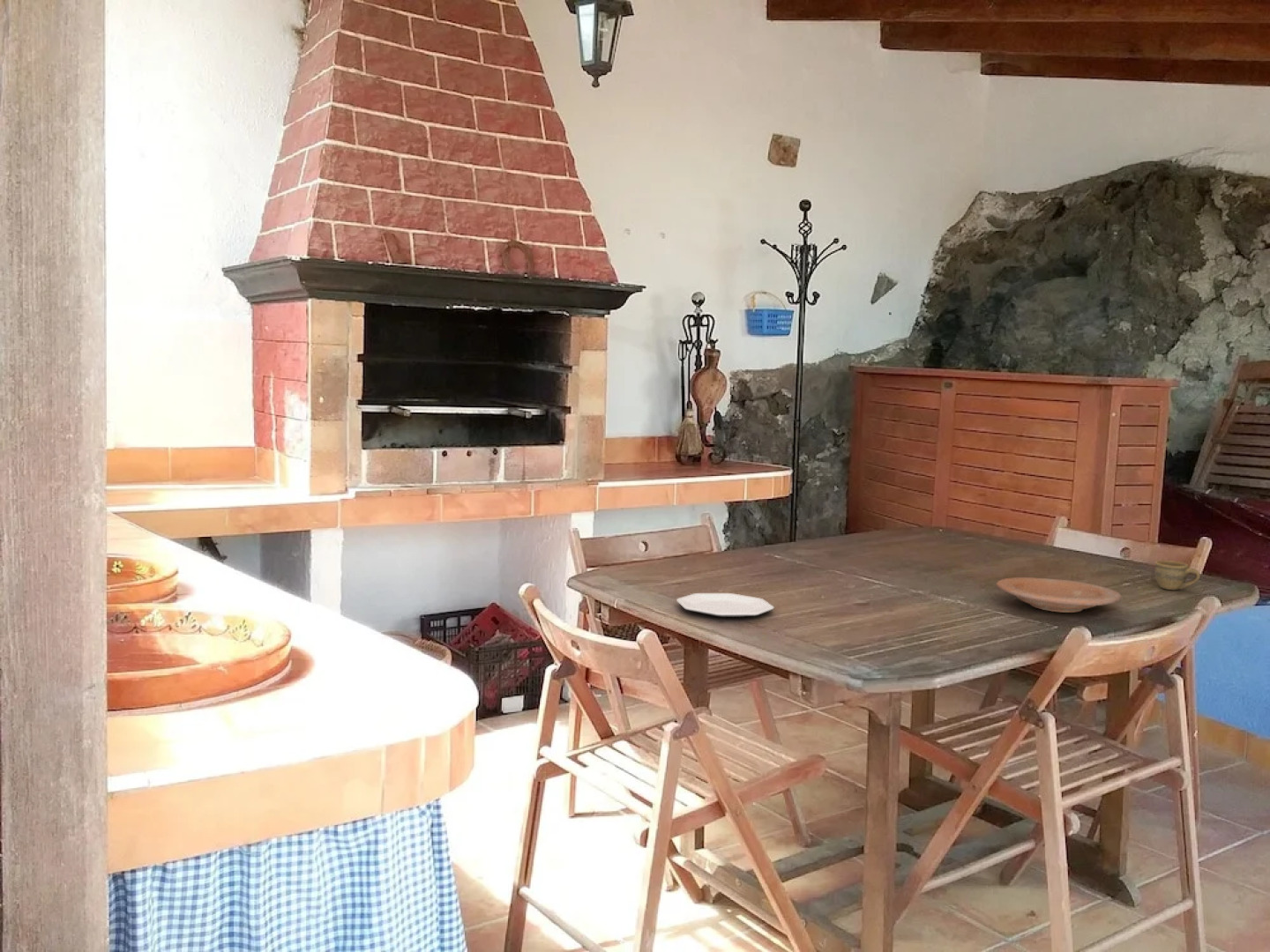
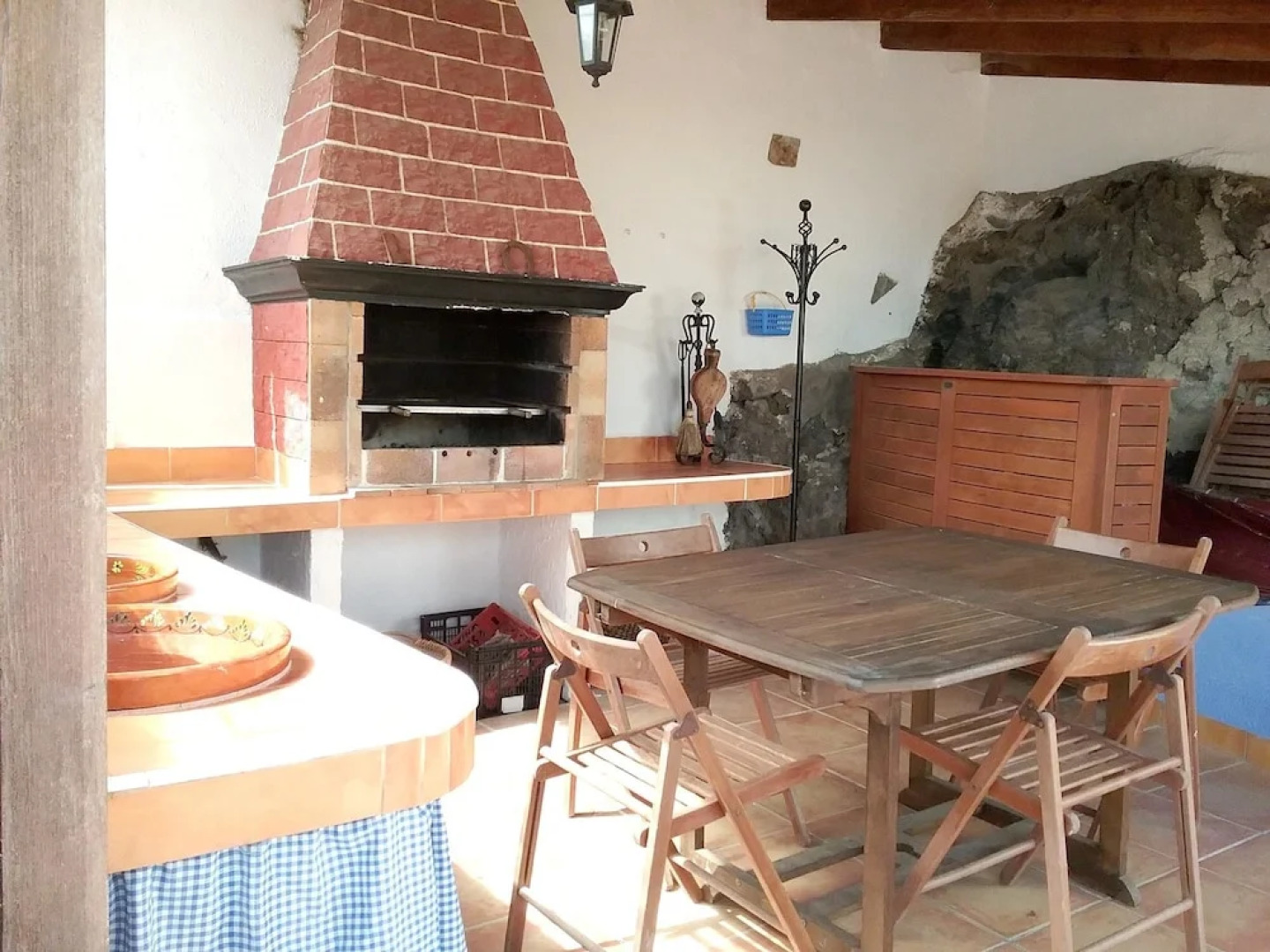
- plate [996,576,1123,614]
- cup [1154,560,1201,591]
- plate [676,592,774,618]
